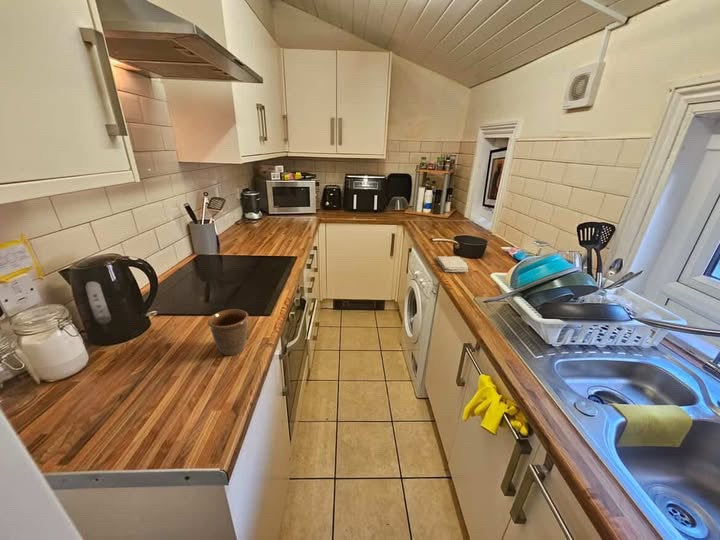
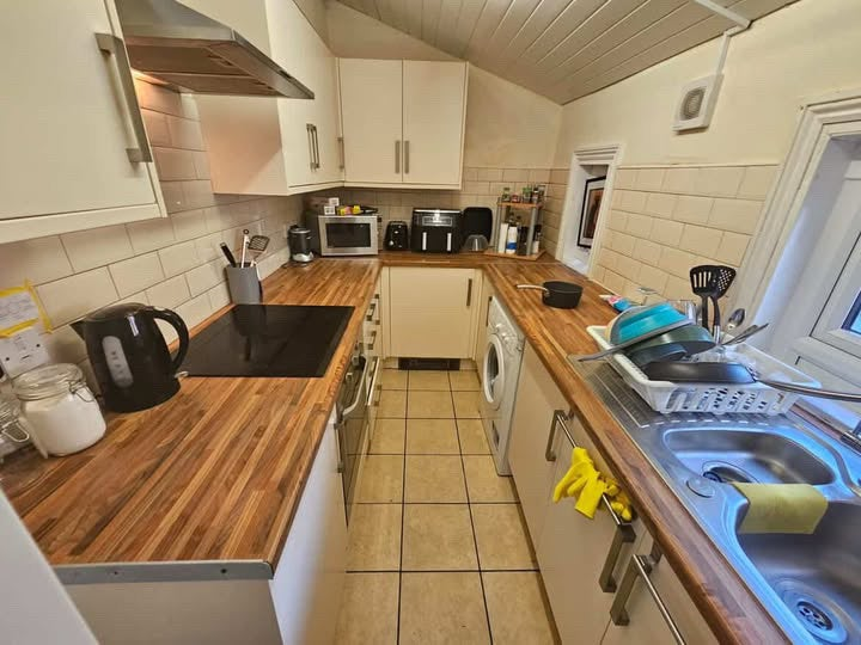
- mug [206,308,249,356]
- washcloth [435,255,469,273]
